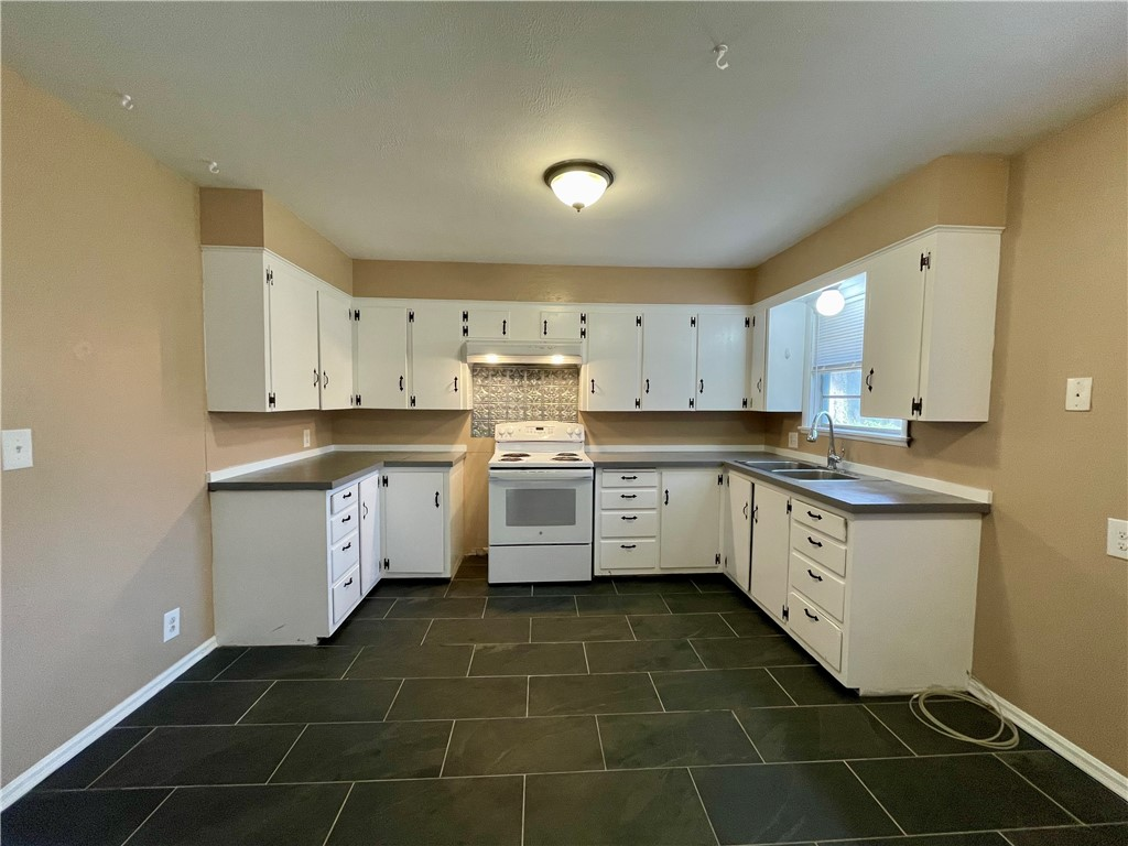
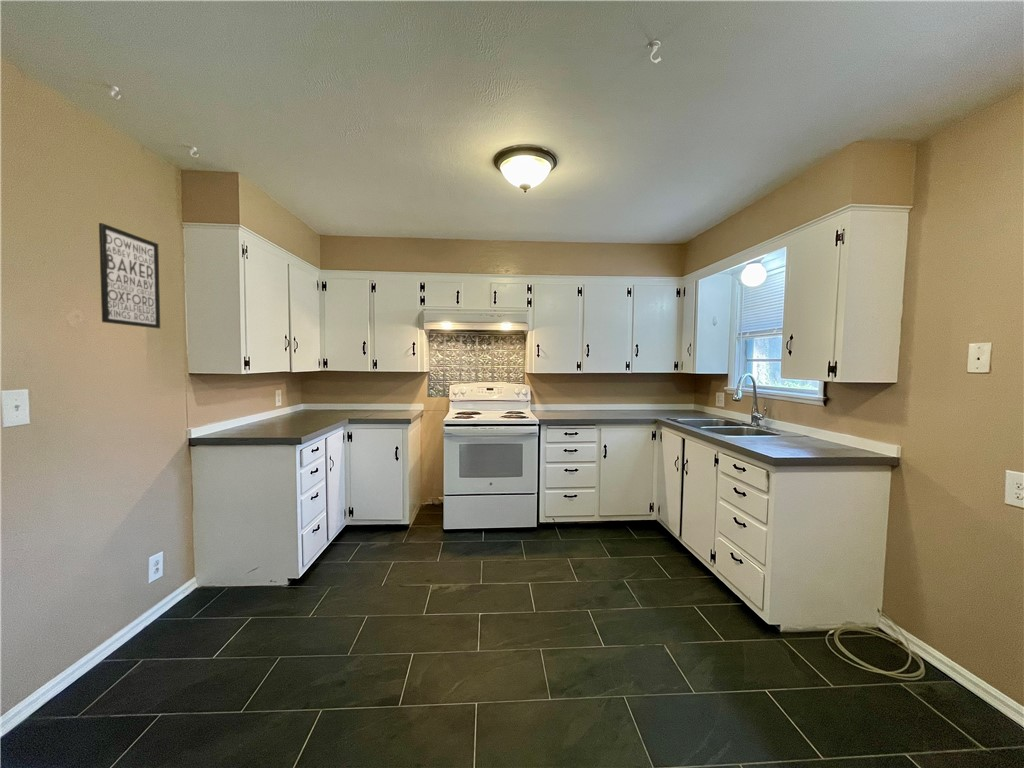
+ wall art [98,222,161,330]
